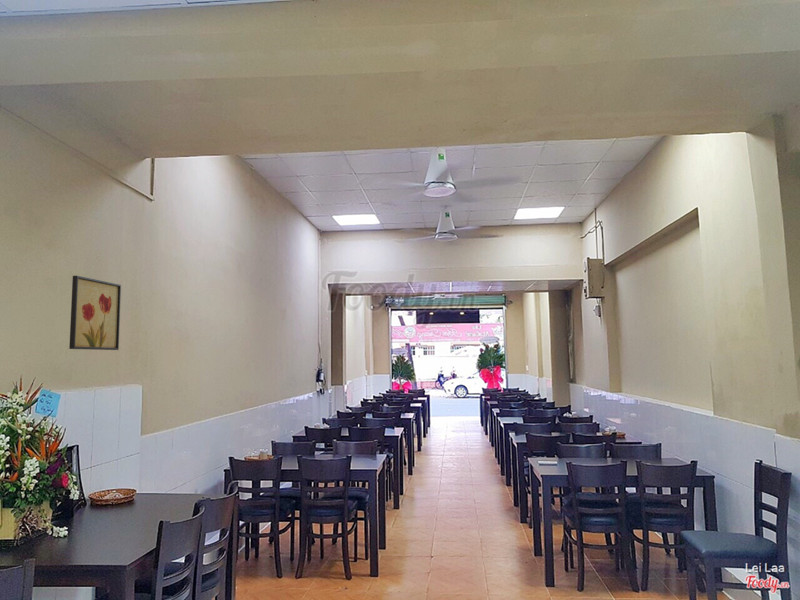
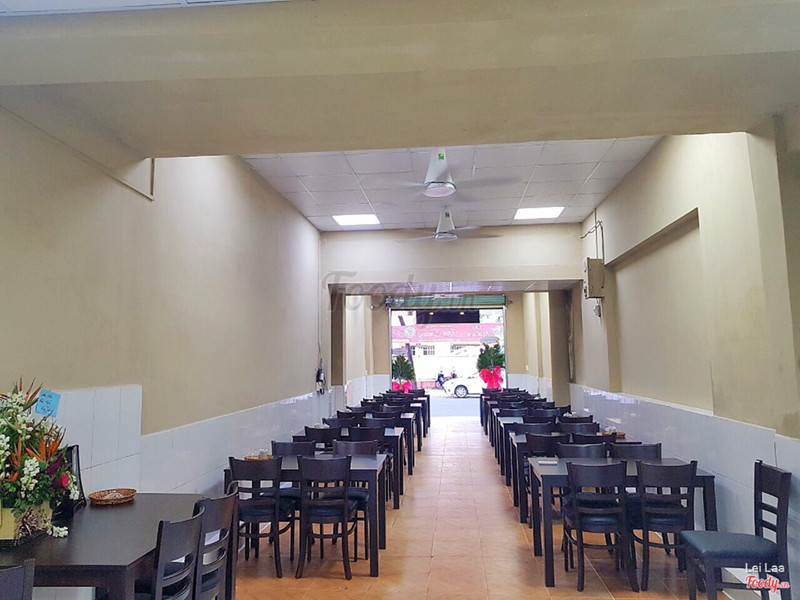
- wall art [68,275,122,351]
